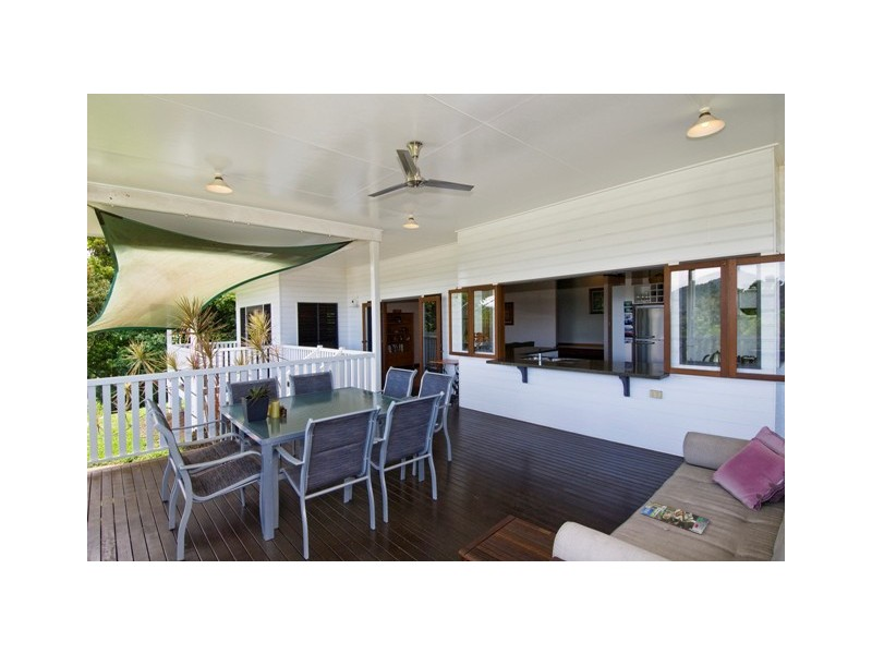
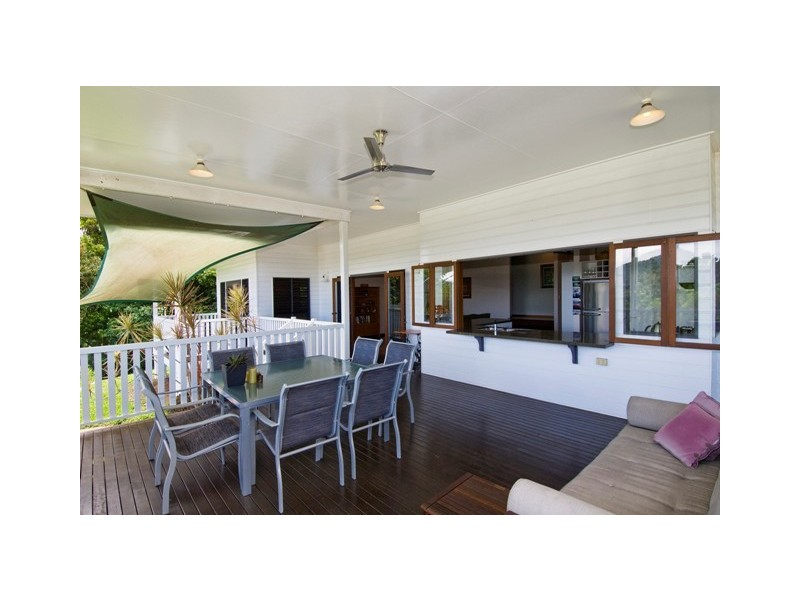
- magazine [639,500,711,535]
